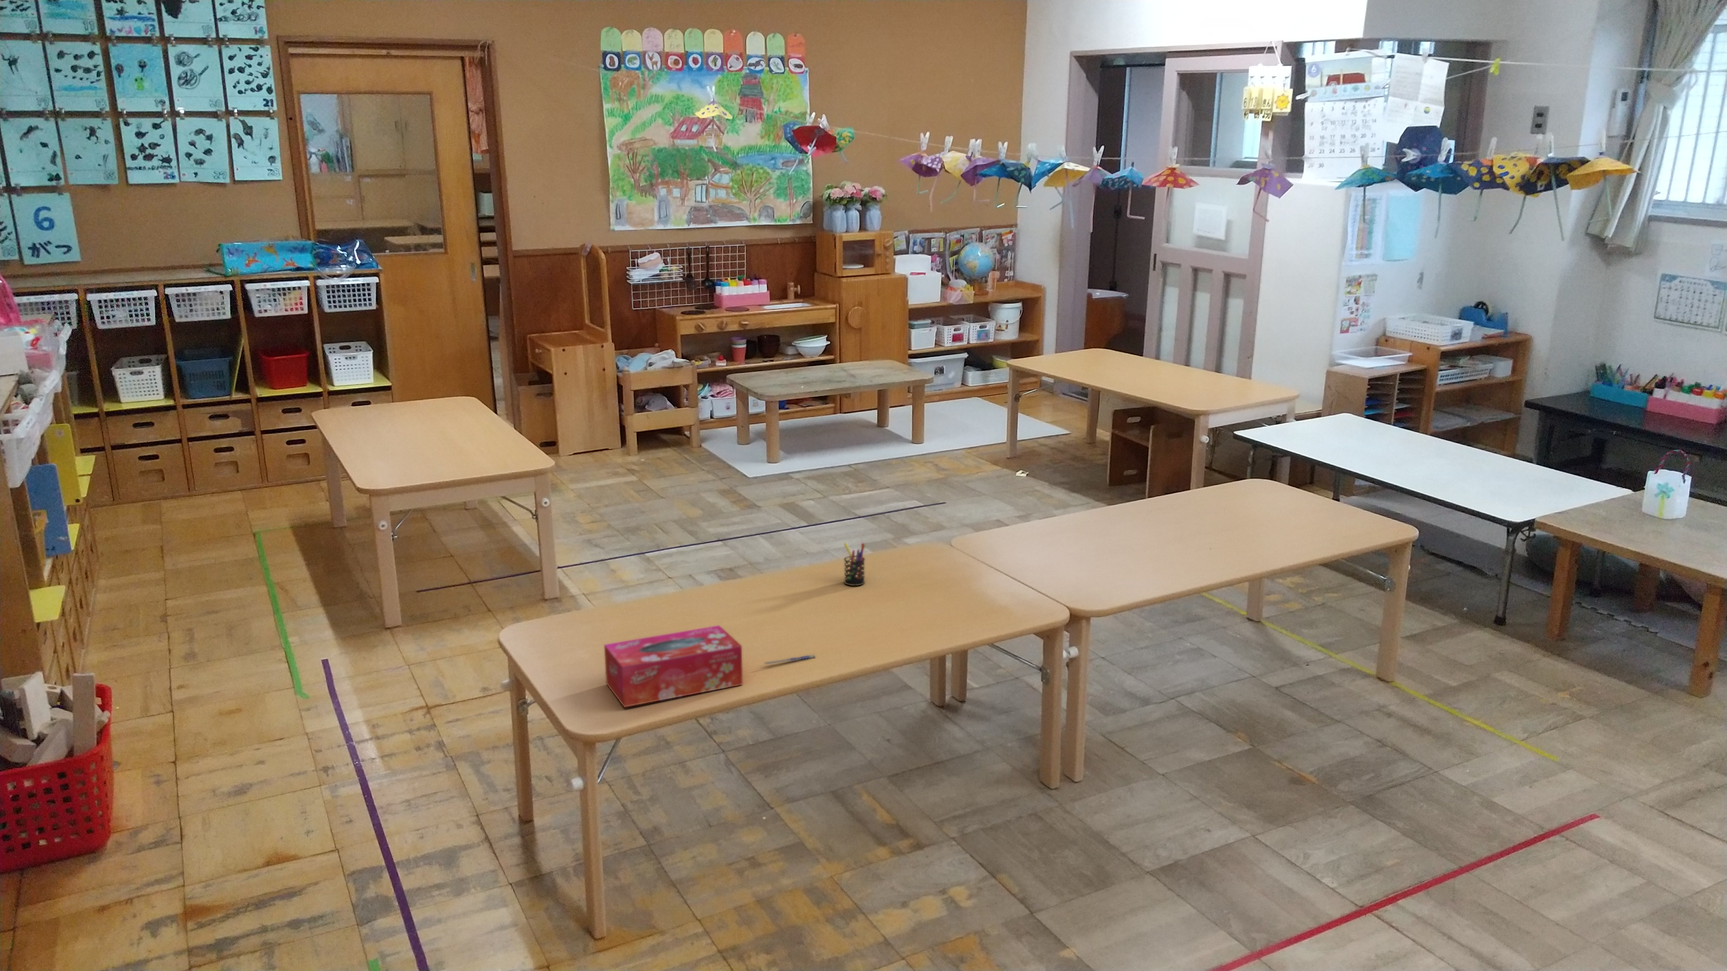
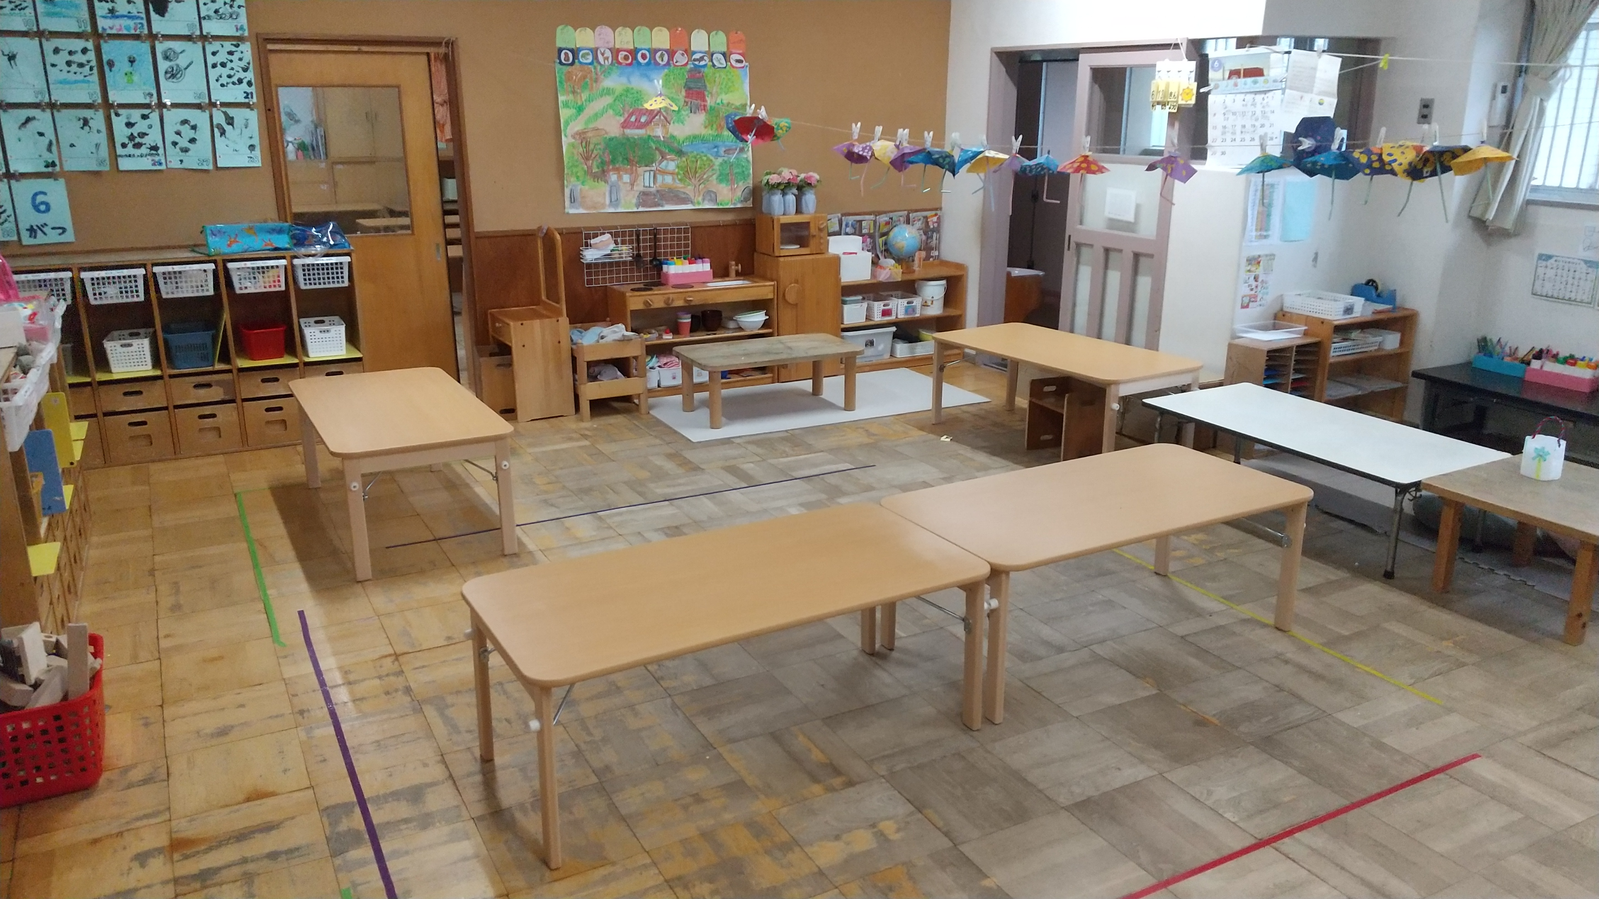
- pen [763,654,816,665]
- tissue box [604,625,743,708]
- pen holder [843,542,866,586]
